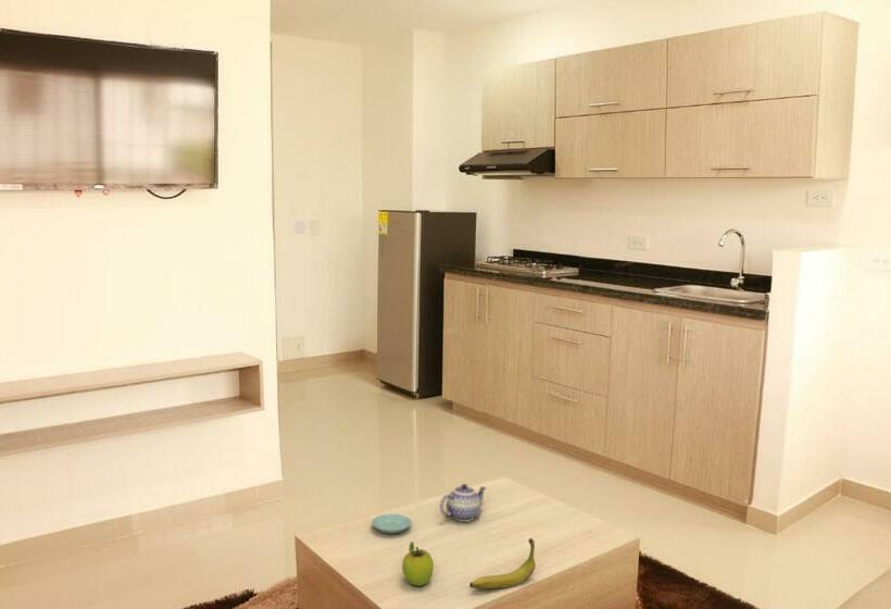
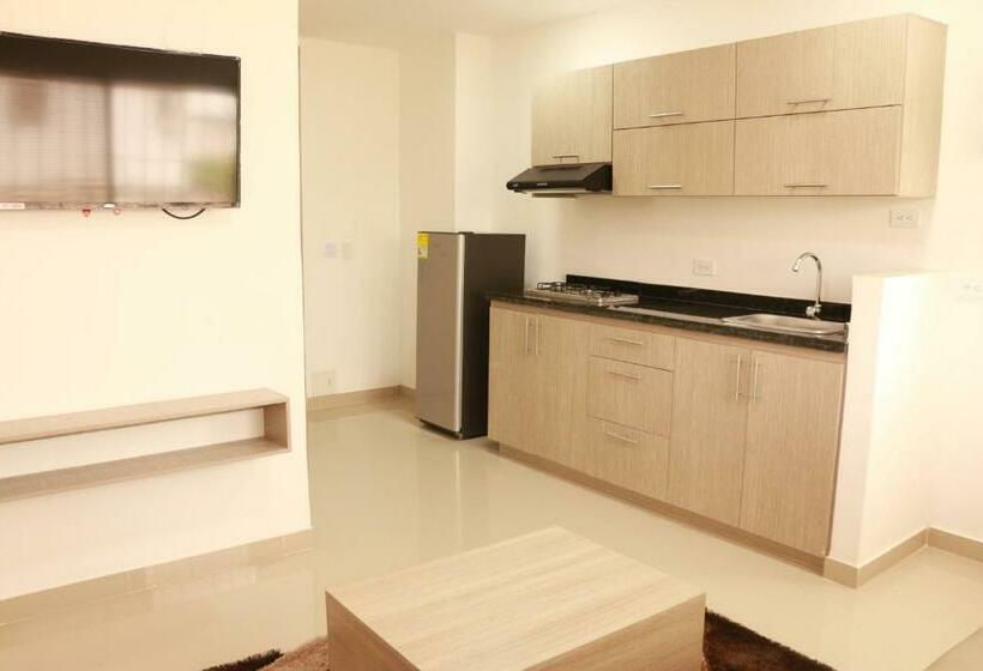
- saucer [371,513,413,535]
- fruit [401,540,435,587]
- banana [468,537,537,591]
- teapot [439,483,488,523]
